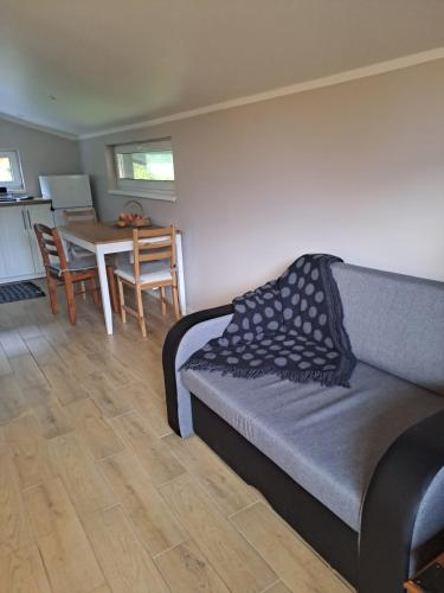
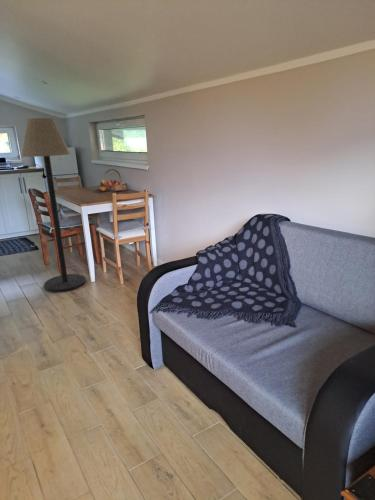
+ floor lamp [20,117,87,293]
